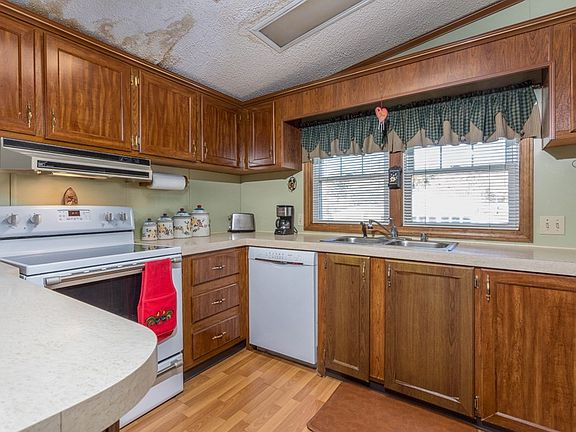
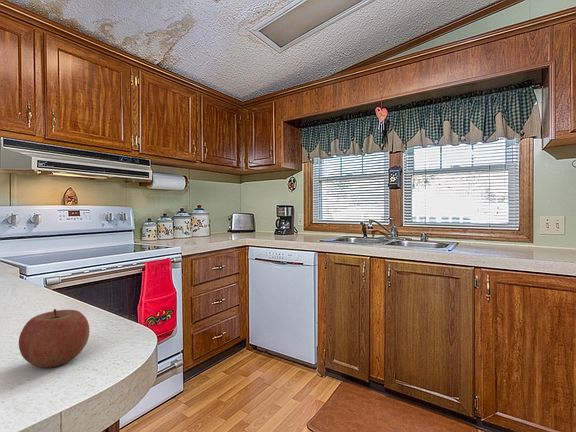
+ apple [18,308,91,369]
